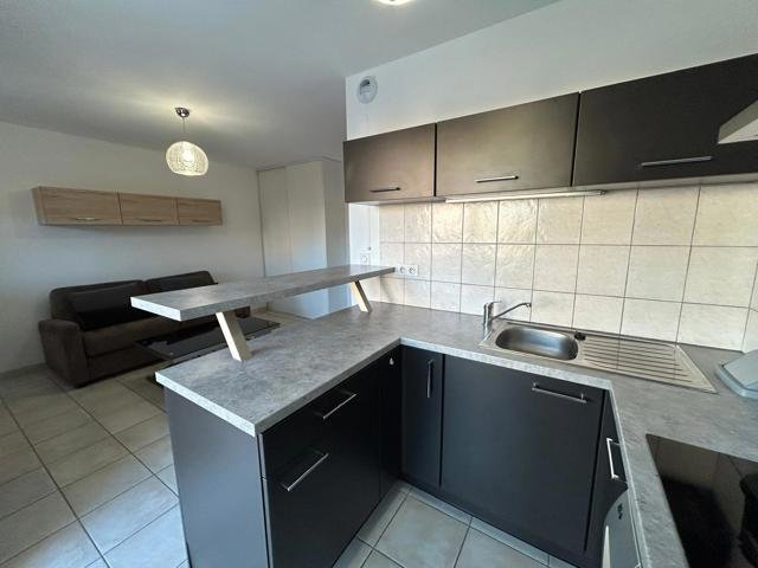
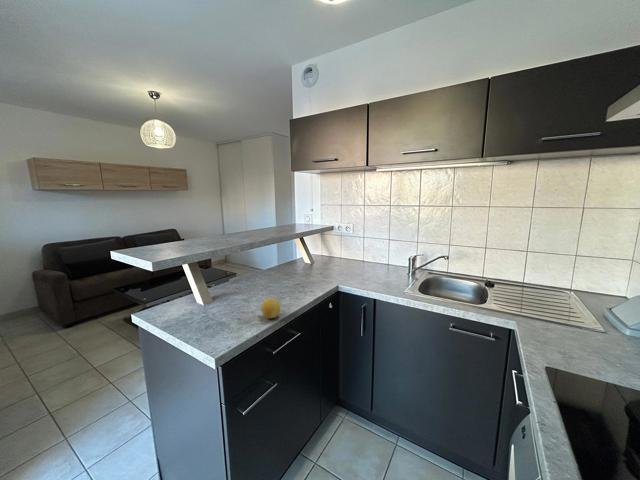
+ fruit [261,297,281,319]
